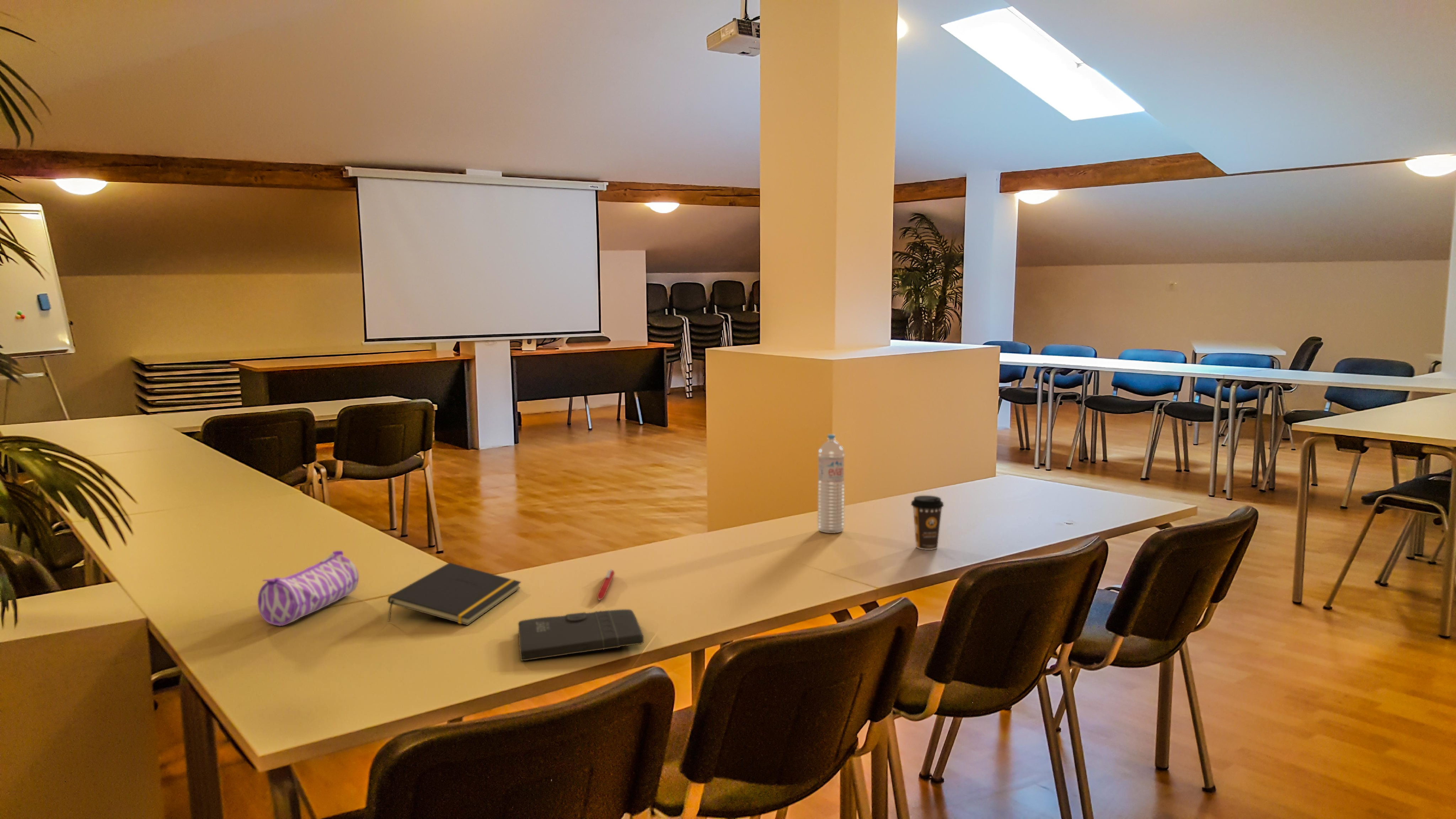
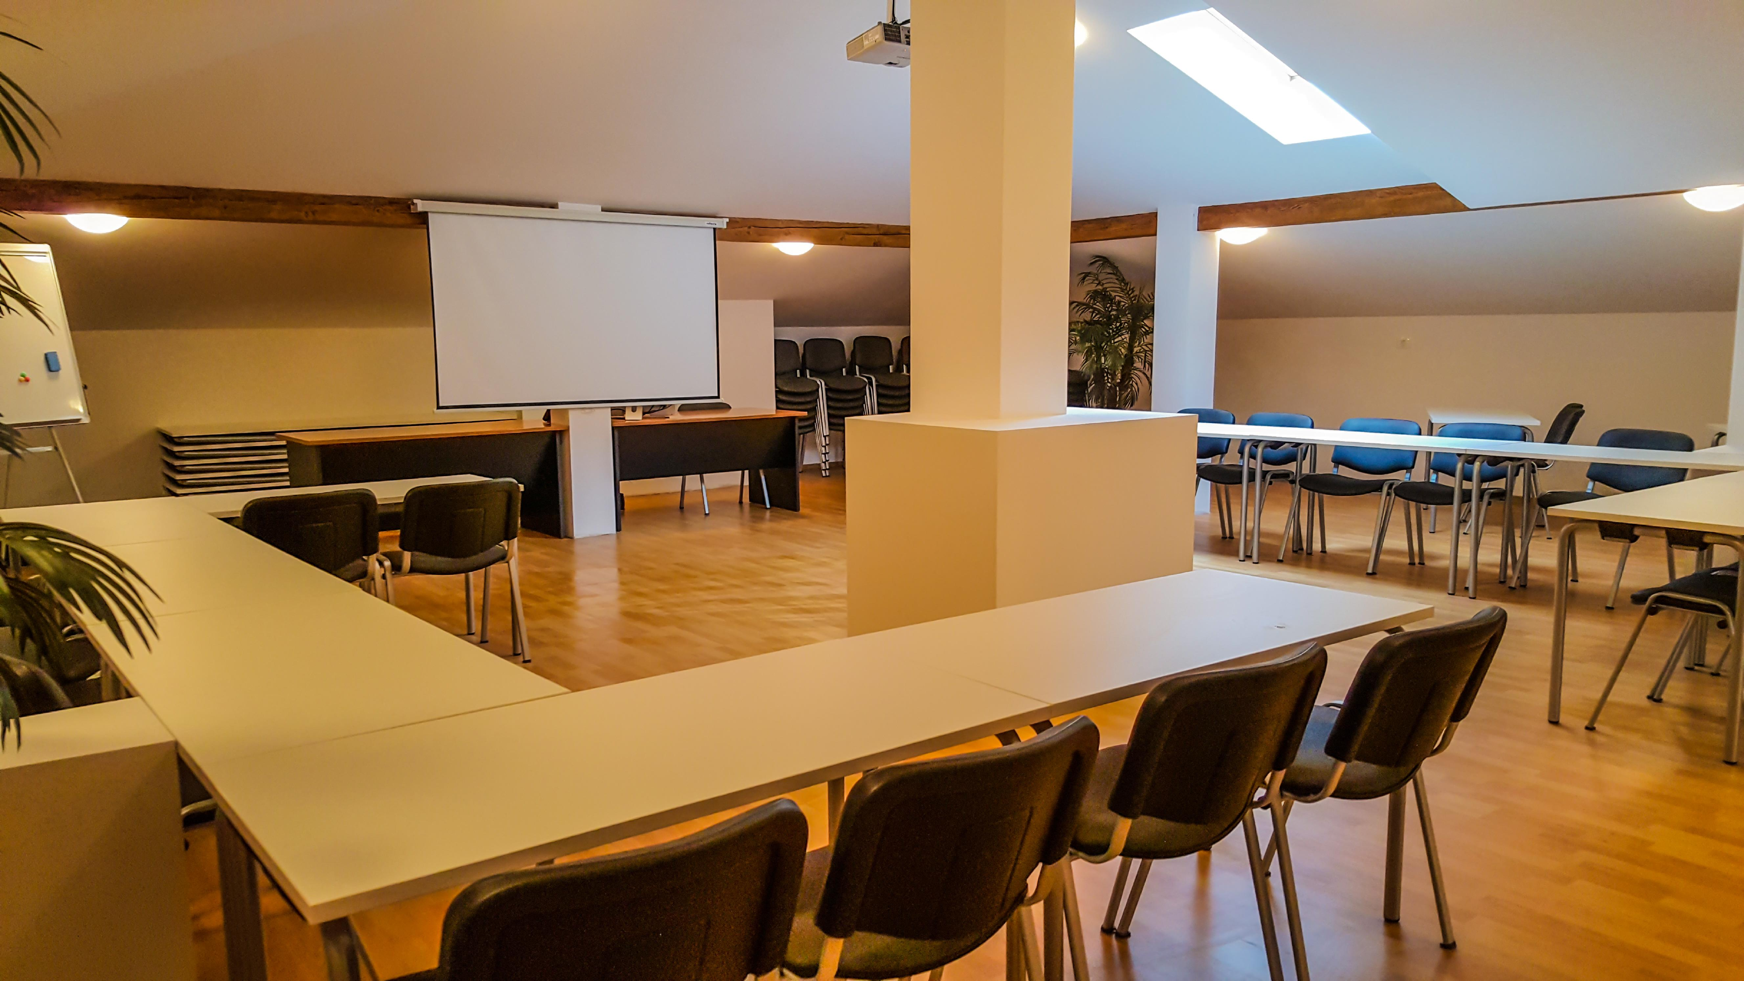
- notepad [518,609,644,661]
- pencil case [257,550,359,626]
- pen [597,569,615,601]
- notepad [387,562,521,626]
- coffee cup [910,495,944,550]
- water bottle [817,434,845,534]
